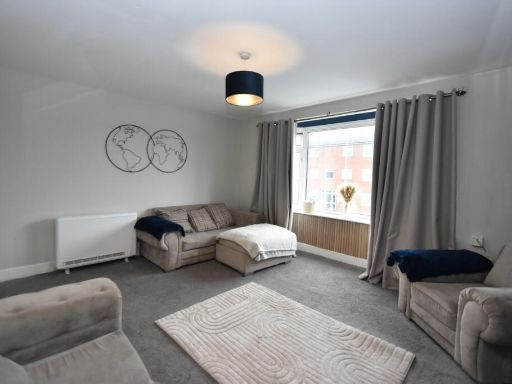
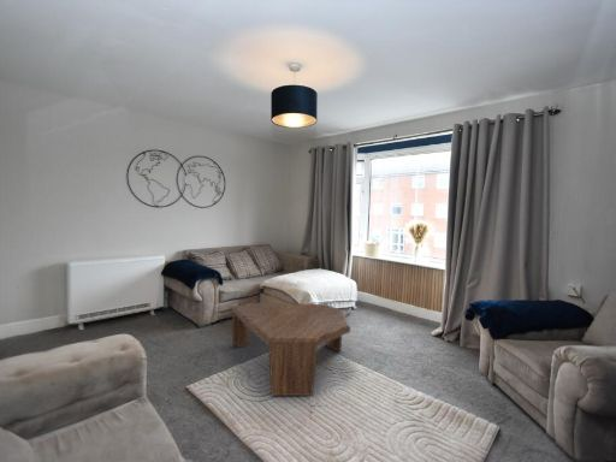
+ coffee table [231,302,351,397]
